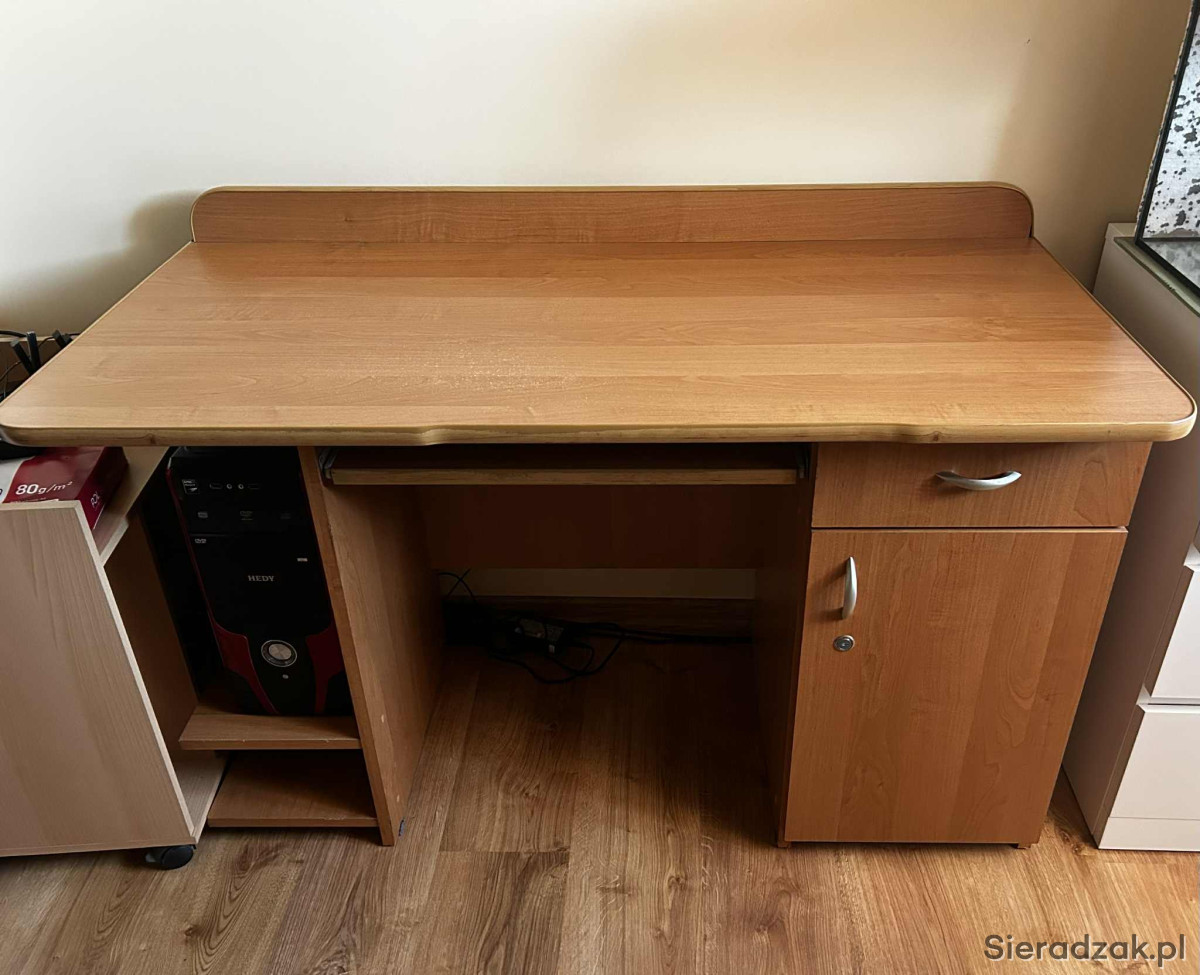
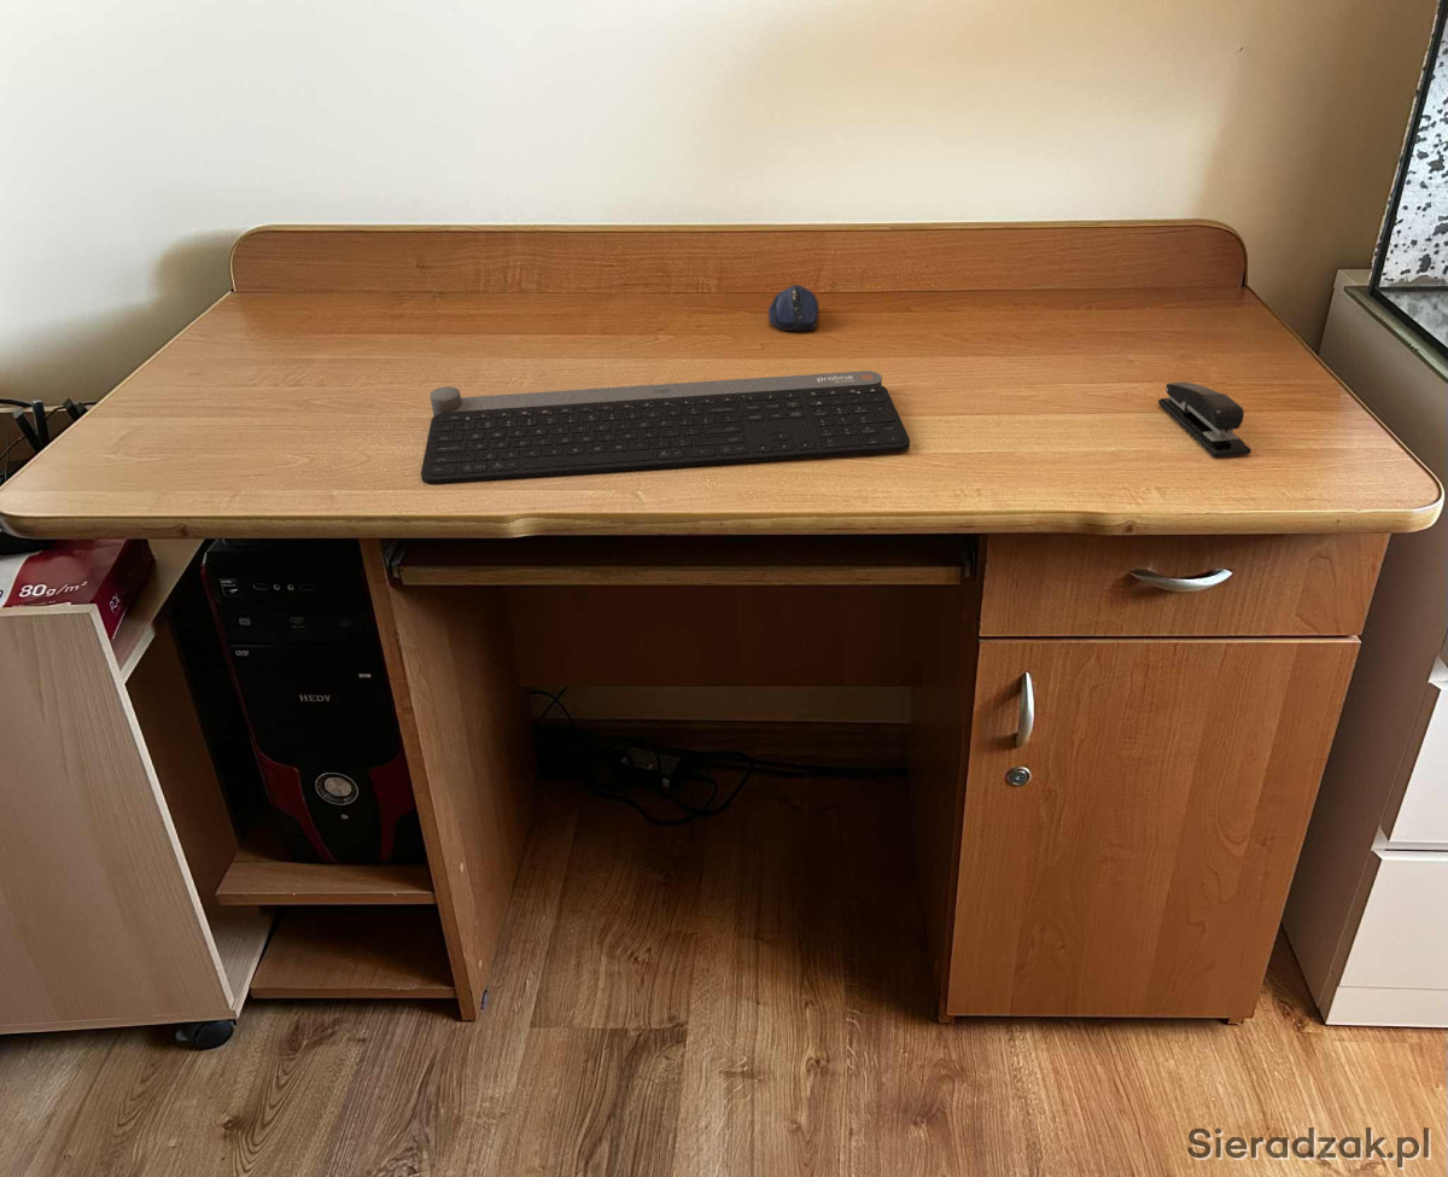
+ computer mouse [767,284,821,332]
+ stapler [1157,381,1253,458]
+ computer keyboard [420,369,911,485]
